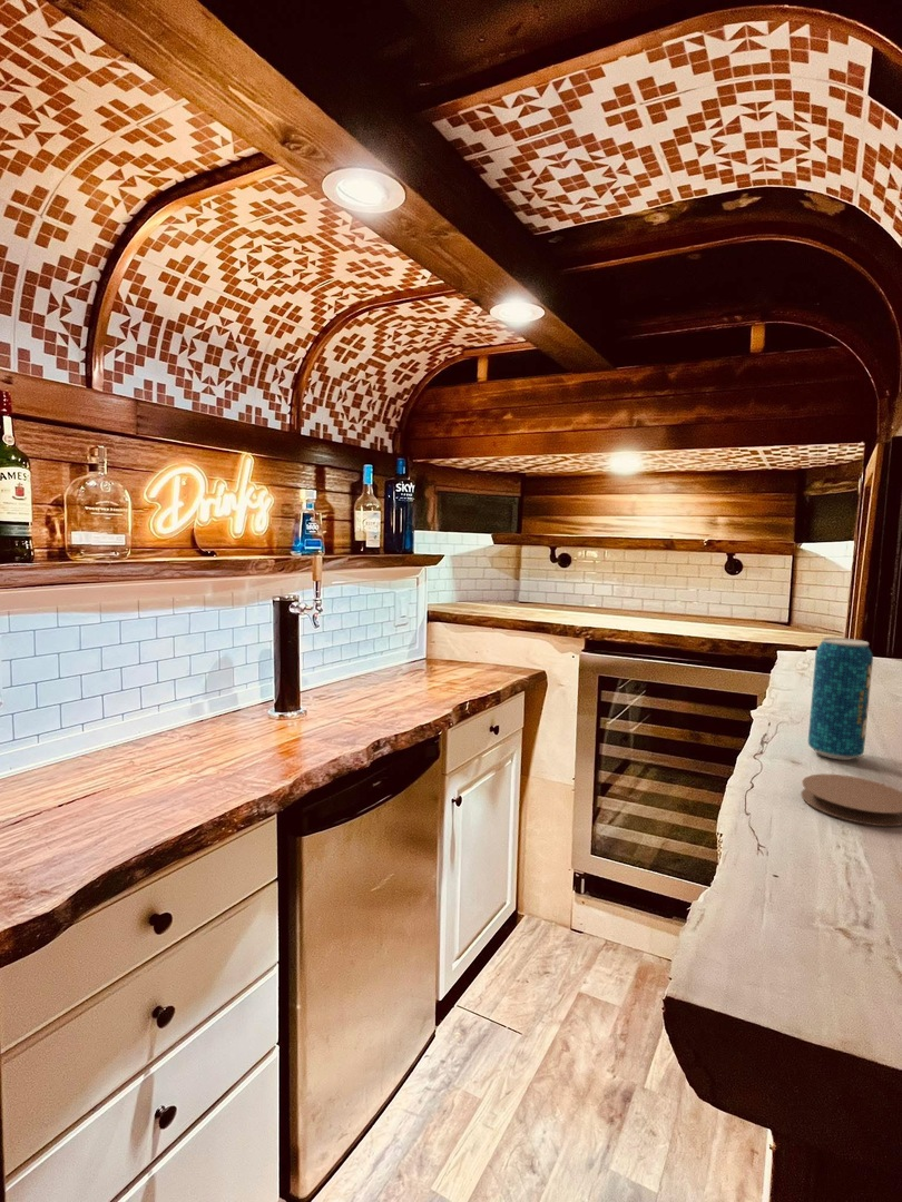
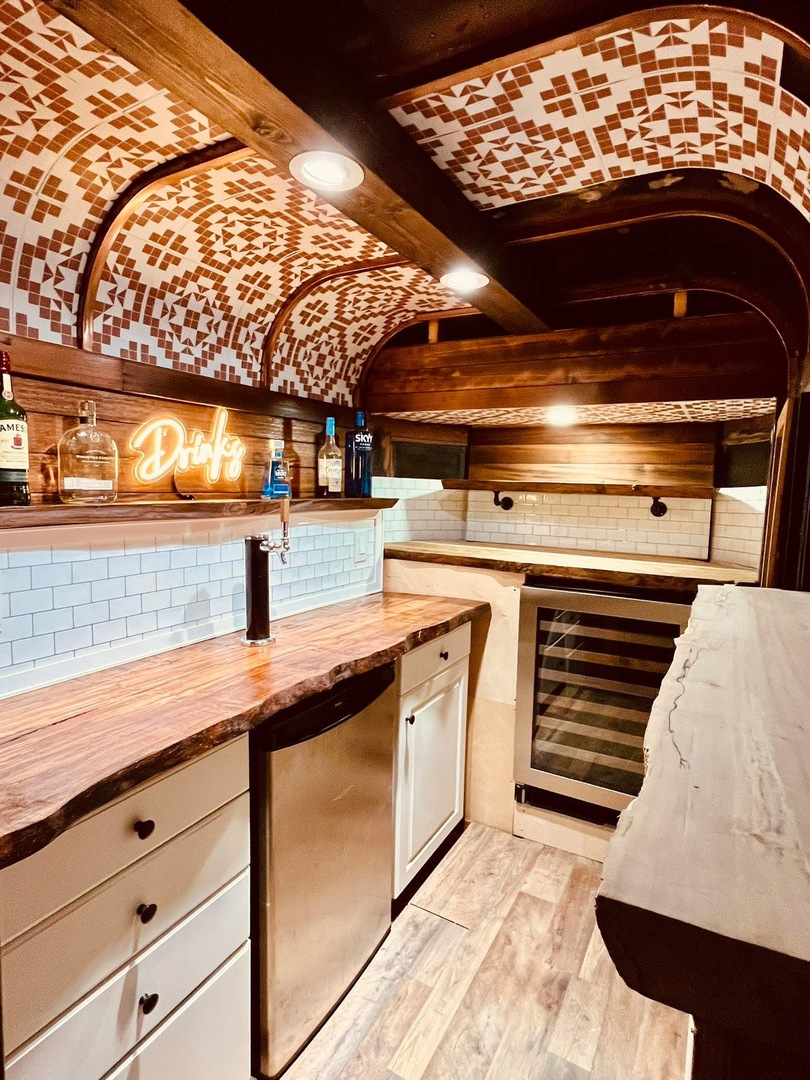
- beverage can [807,637,874,761]
- coaster [800,772,902,827]
